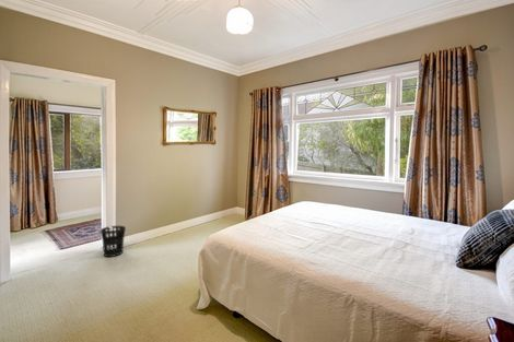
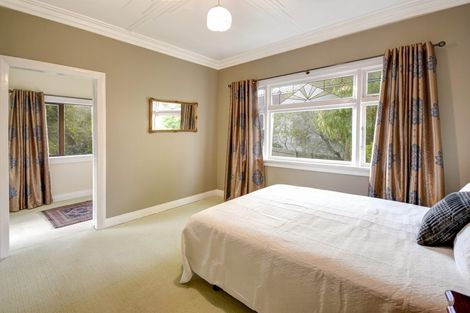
- wastebasket [100,225,127,258]
